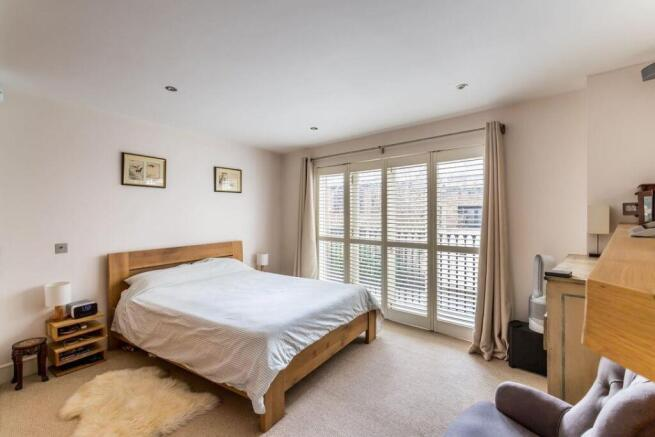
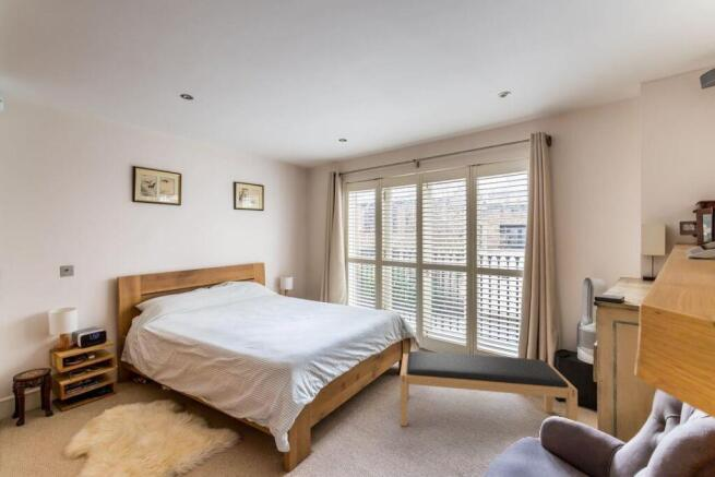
+ bench [400,350,579,427]
